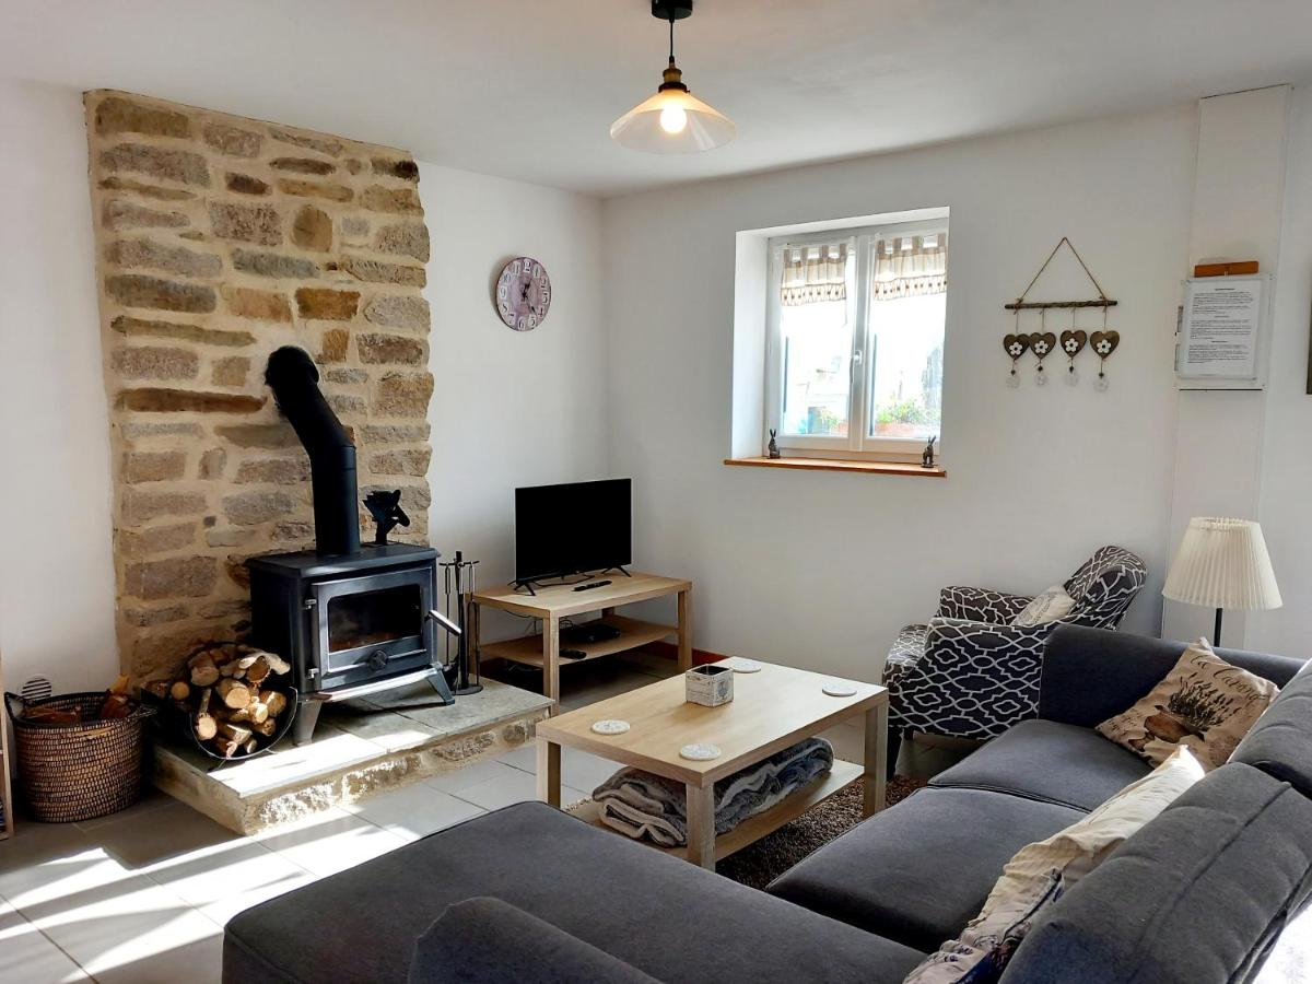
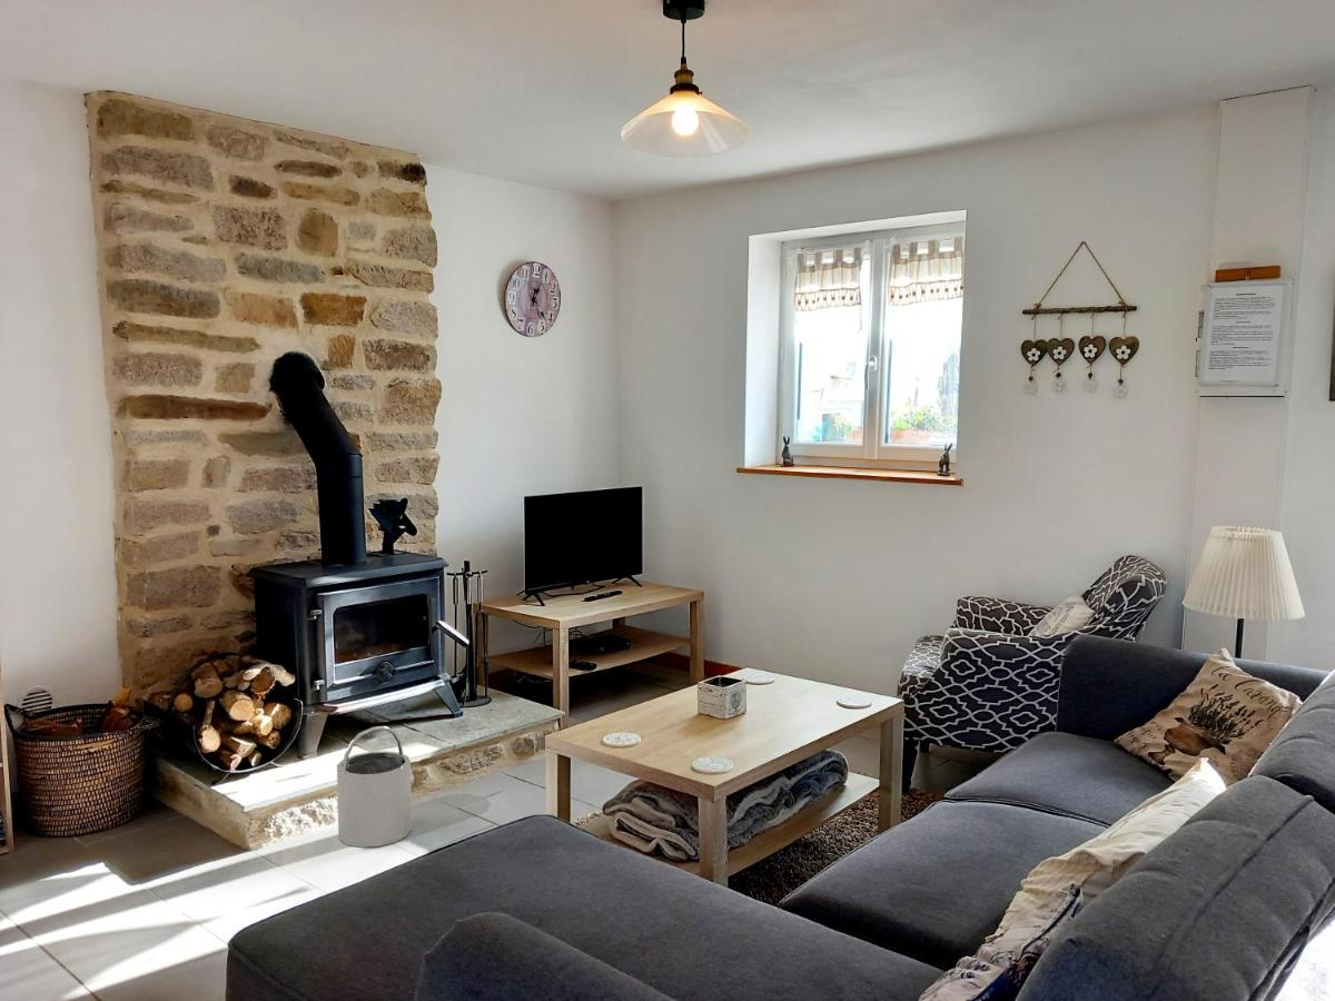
+ bucket [336,725,413,849]
